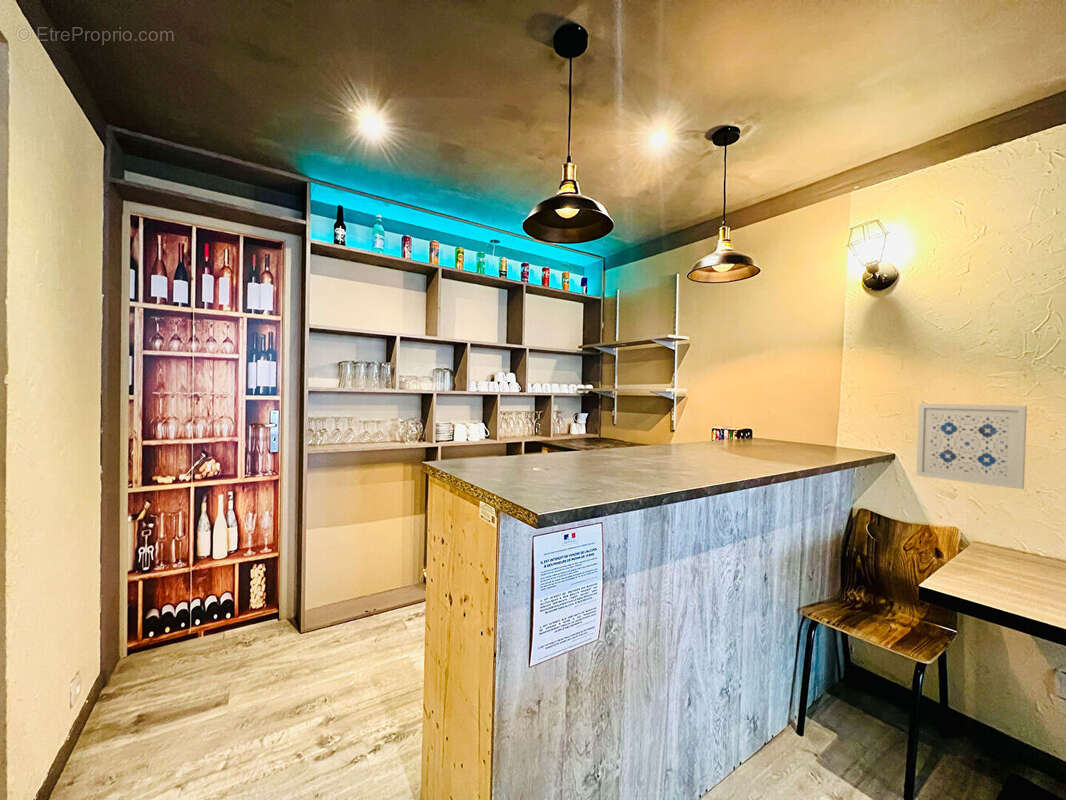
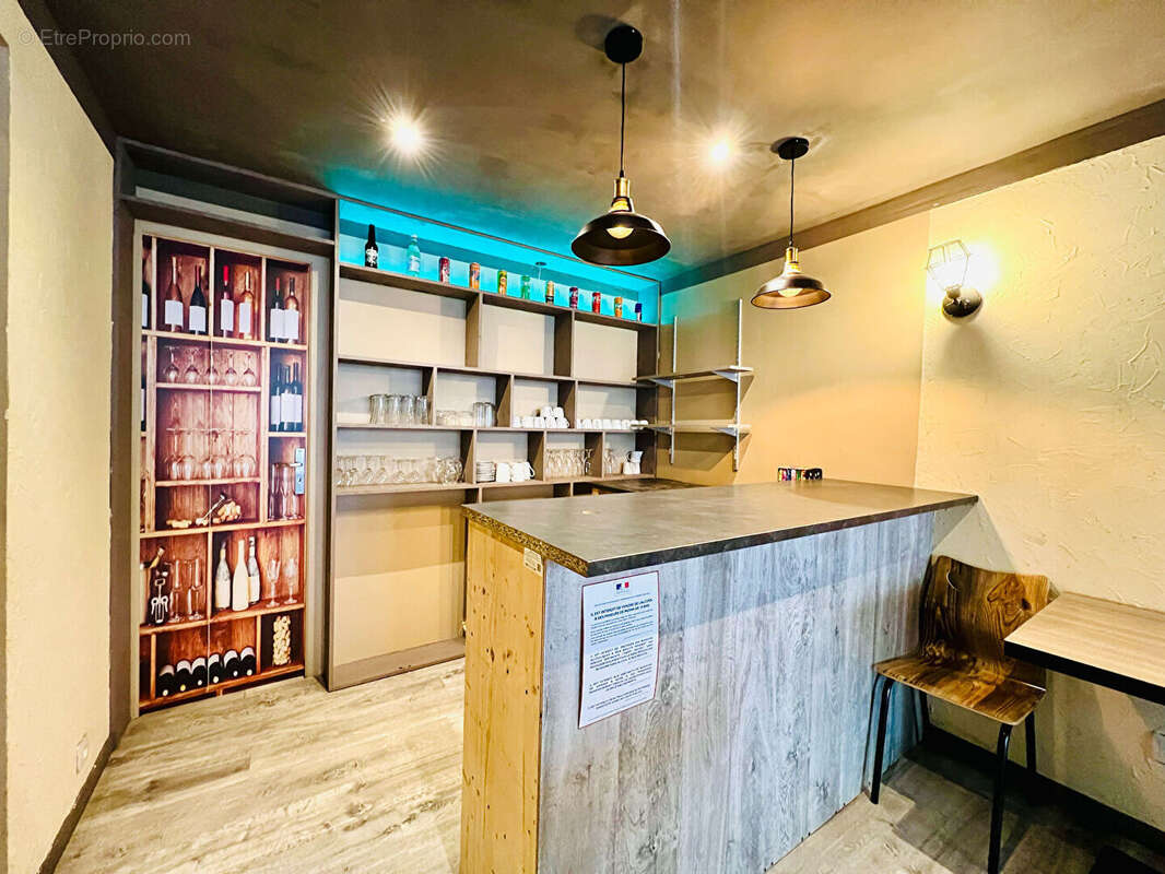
- wall art [915,403,1028,490]
